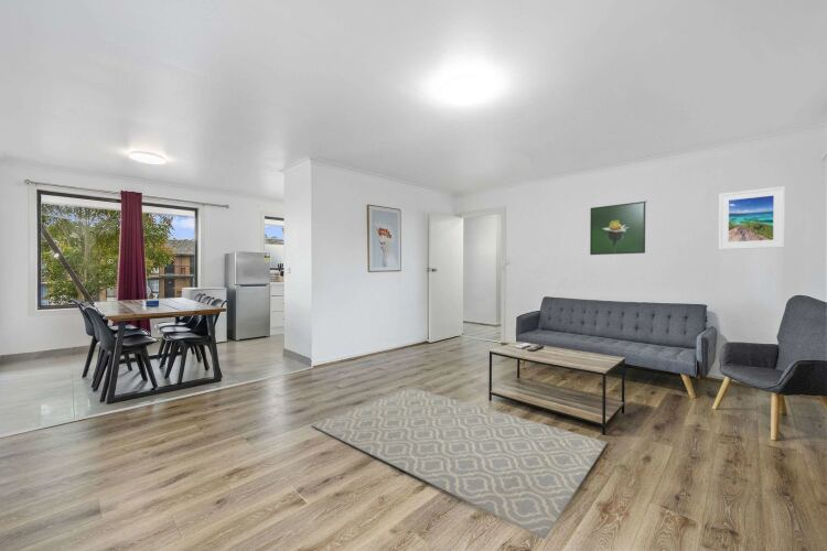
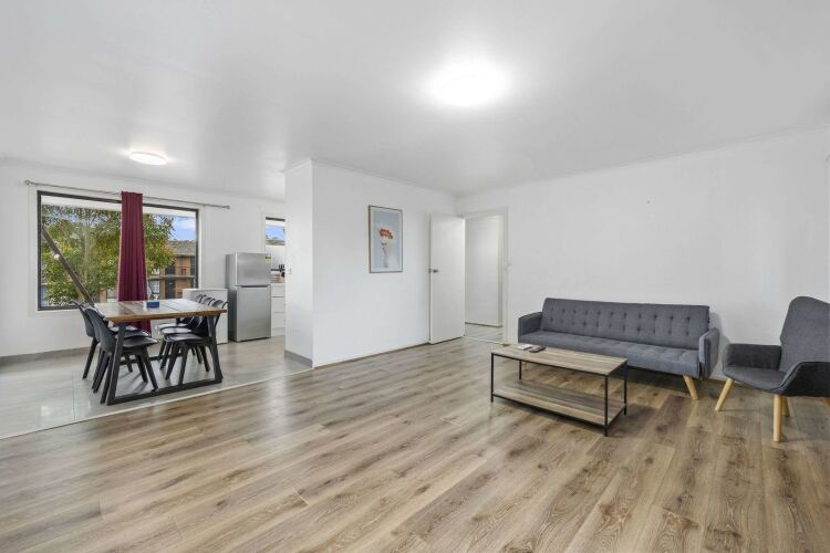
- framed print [718,185,786,251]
- rug [311,388,609,540]
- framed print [589,201,646,256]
